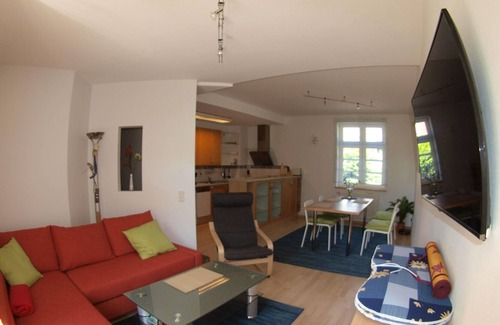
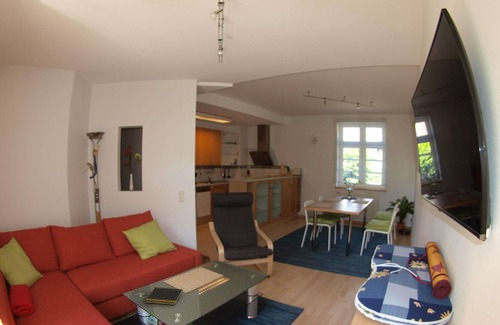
+ notepad [144,286,184,306]
